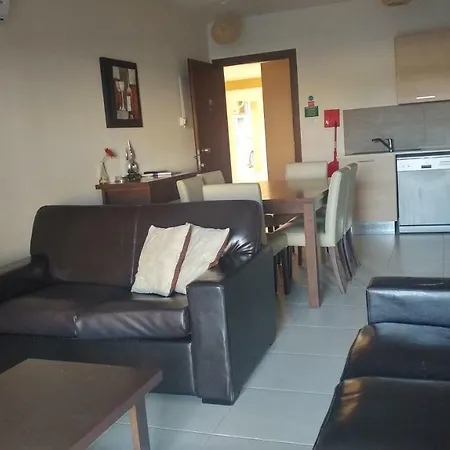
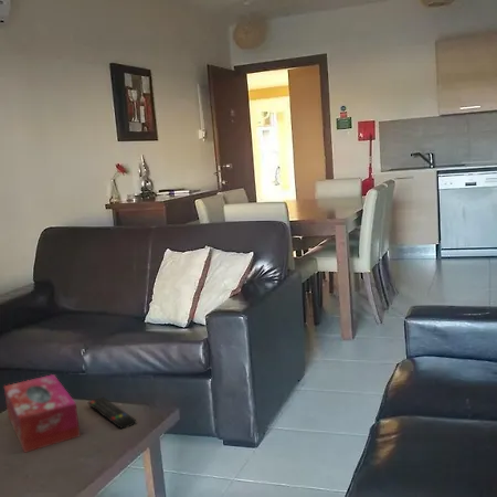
+ remote control [87,396,137,430]
+ tissue box [3,373,81,454]
